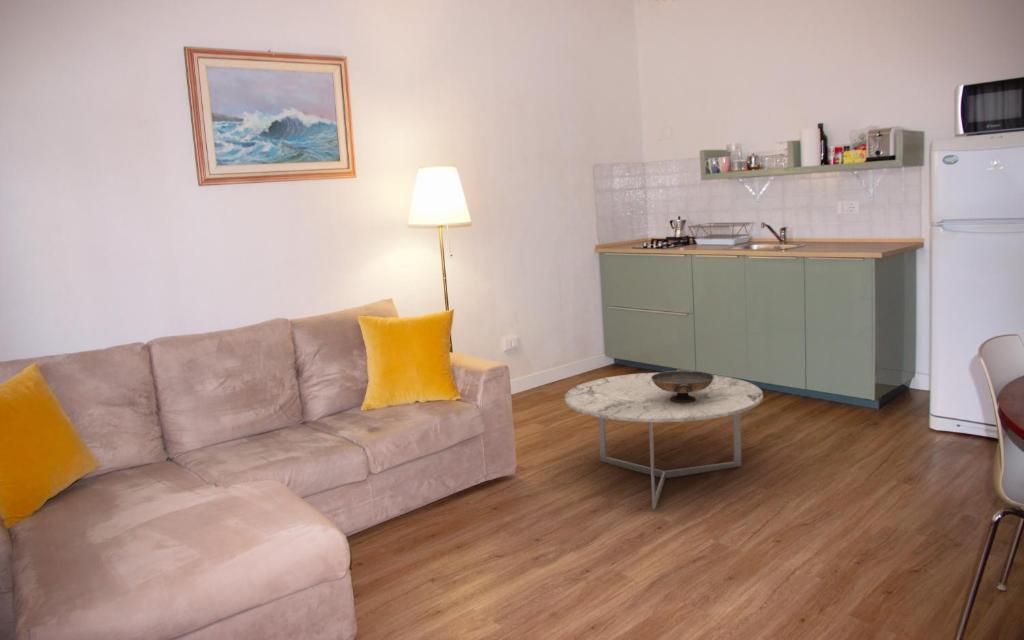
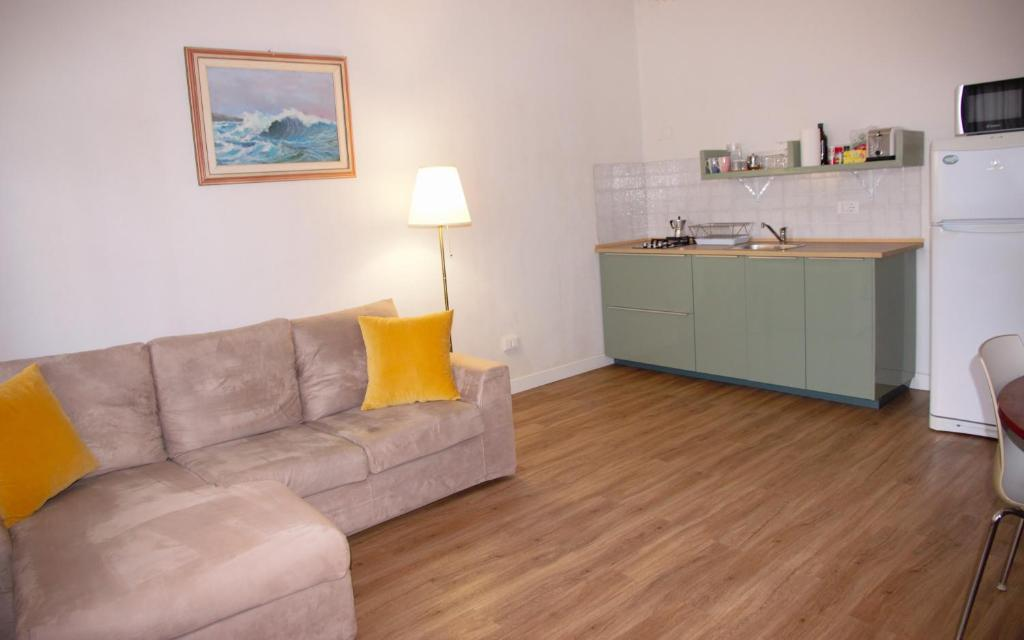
- coffee table [564,372,764,510]
- decorative bowl [651,368,714,403]
